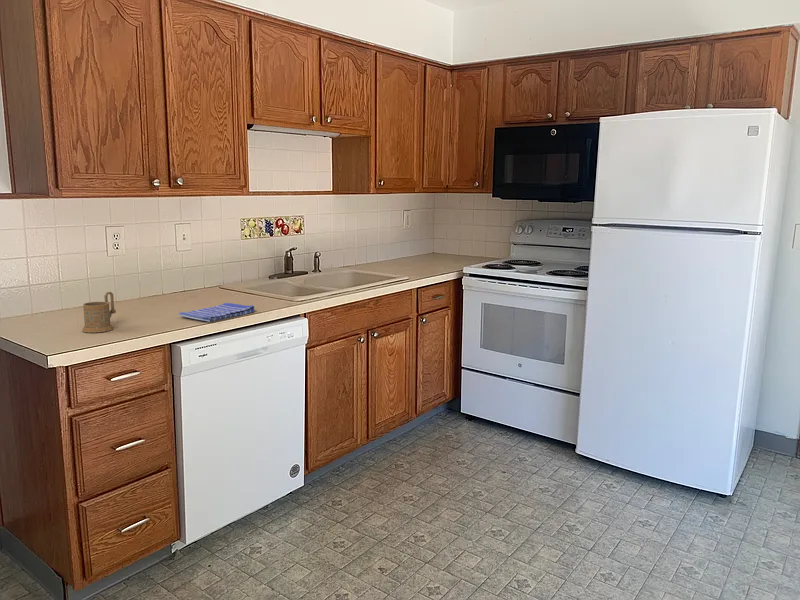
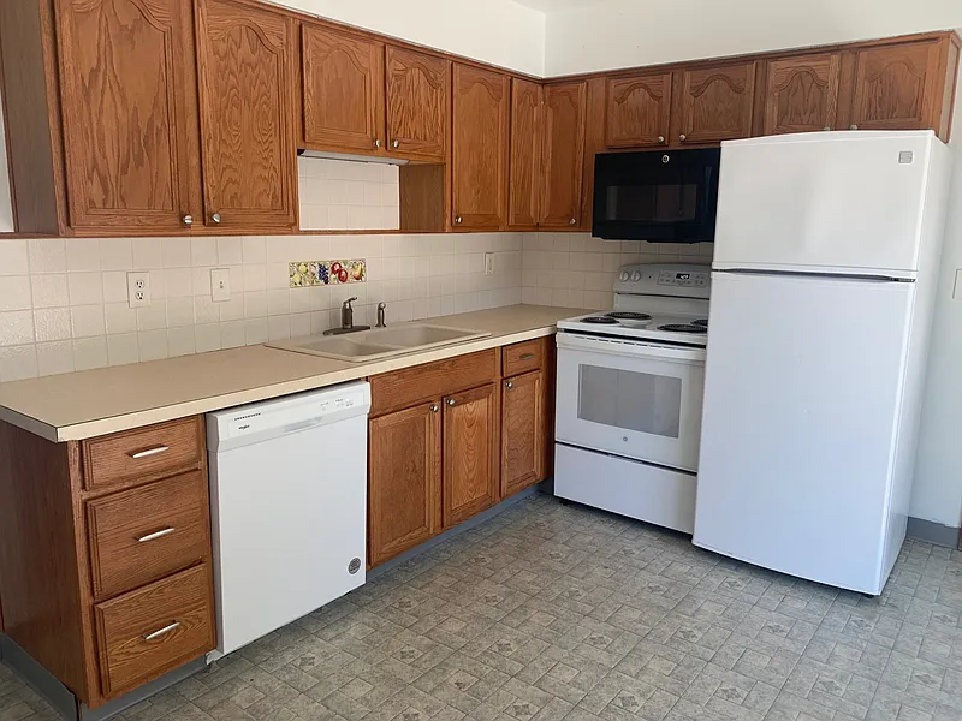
- dish towel [177,302,256,323]
- mug [81,291,117,333]
